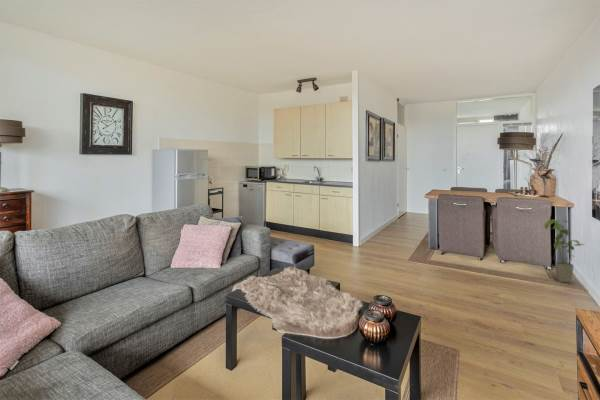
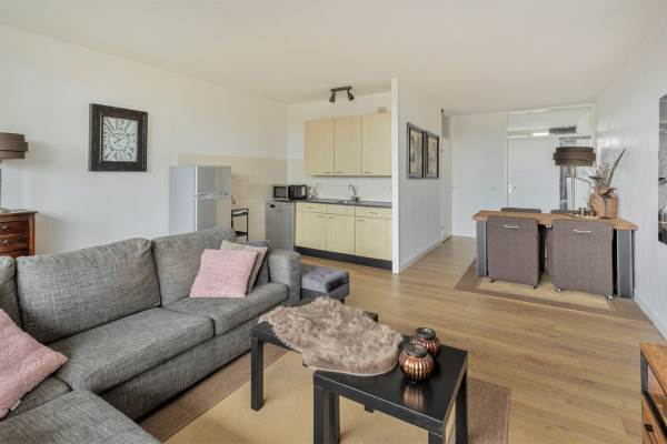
- house plant [543,219,586,284]
